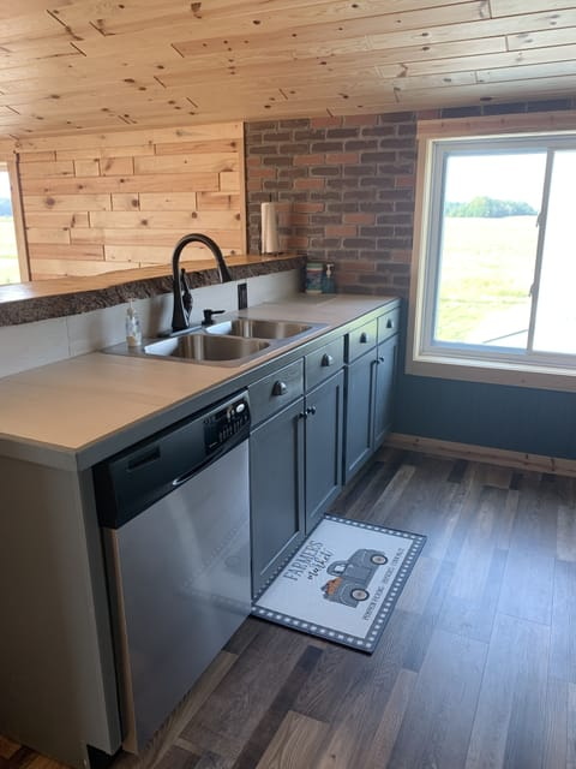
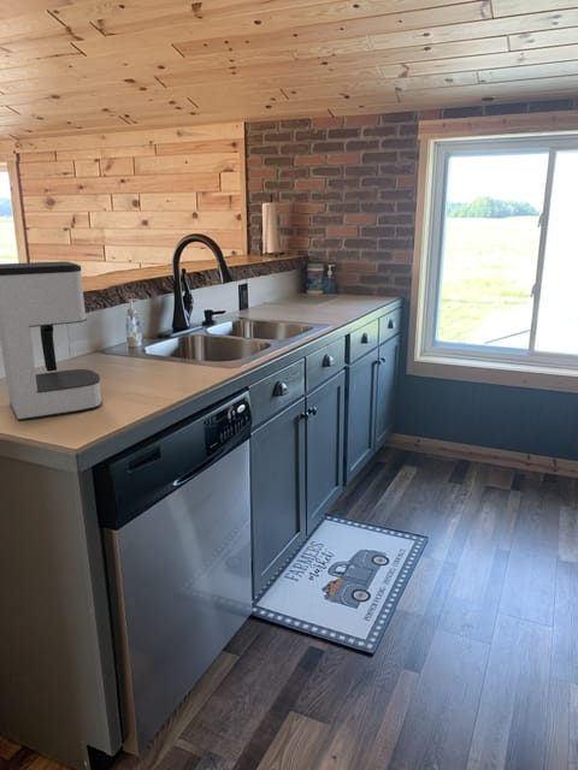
+ coffee maker [0,260,102,422]
